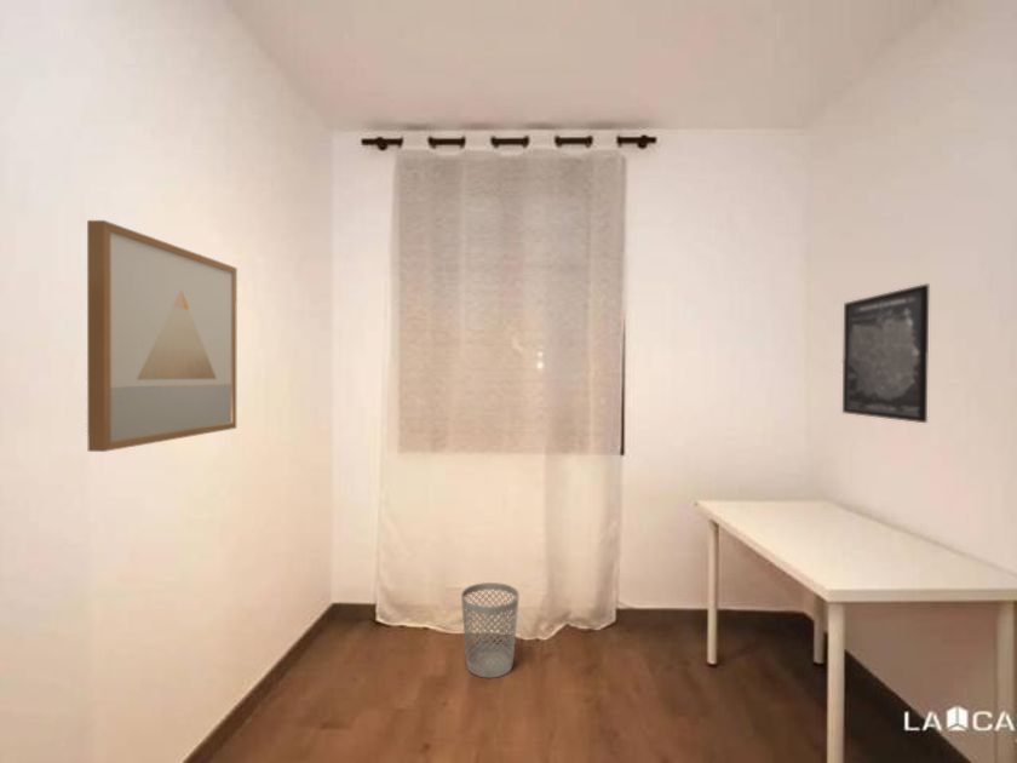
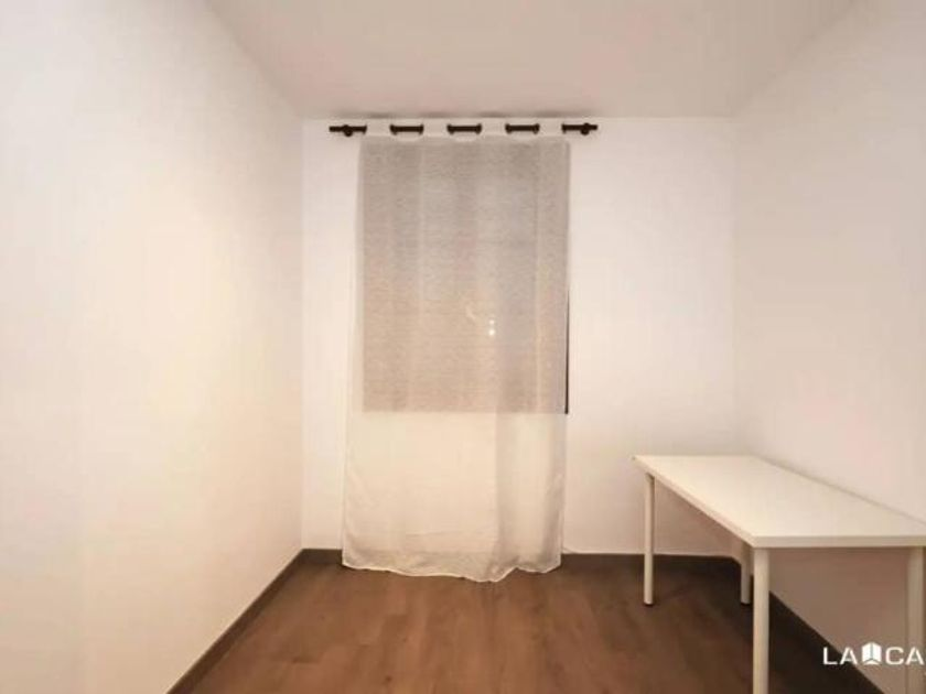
- wastebasket [460,581,521,679]
- wall art [86,219,239,453]
- wall art [841,283,930,424]
